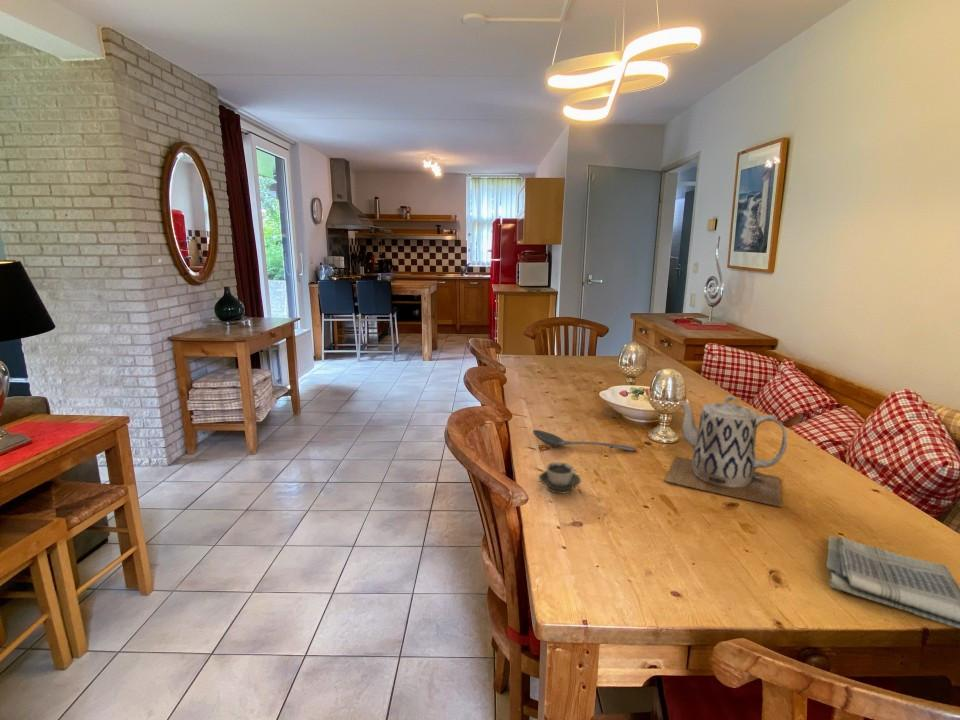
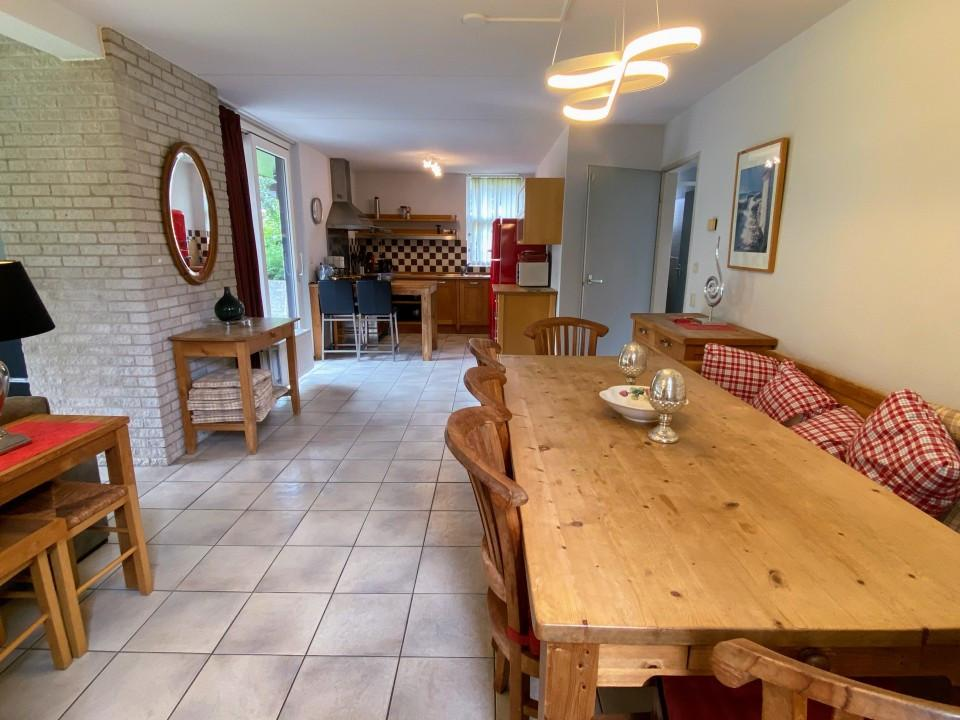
- stirrer [532,429,637,452]
- dish towel [825,534,960,630]
- cup [538,461,582,495]
- teapot [664,394,788,508]
